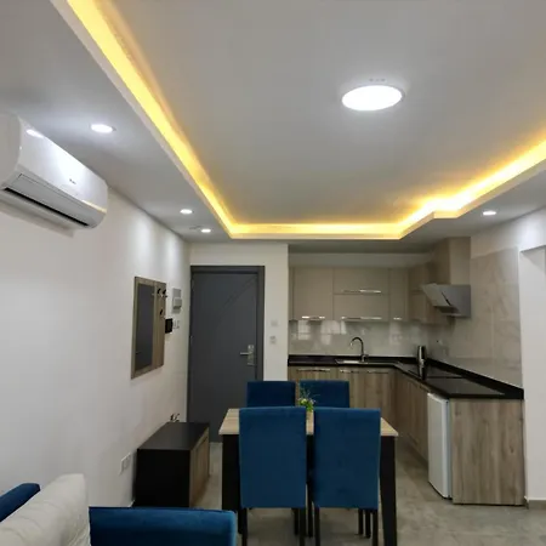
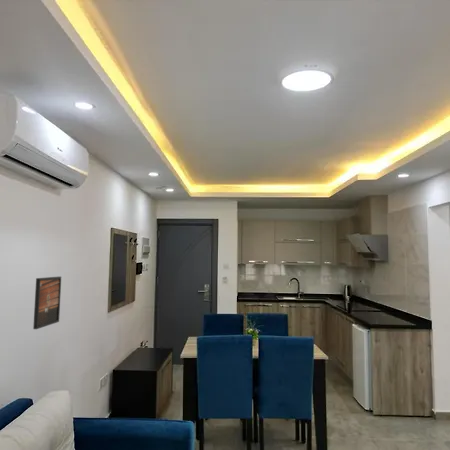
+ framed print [32,276,62,330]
